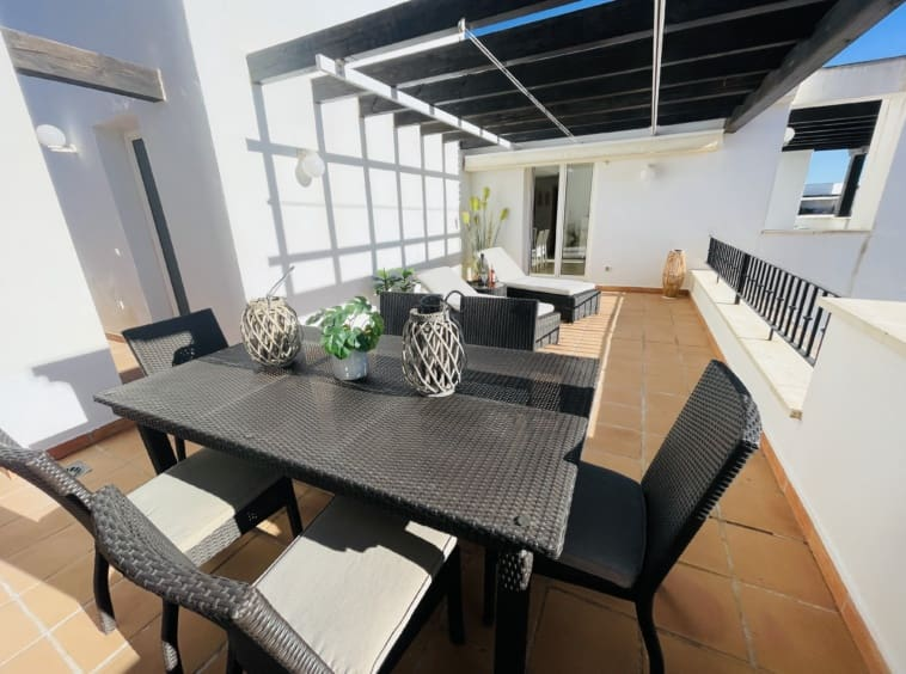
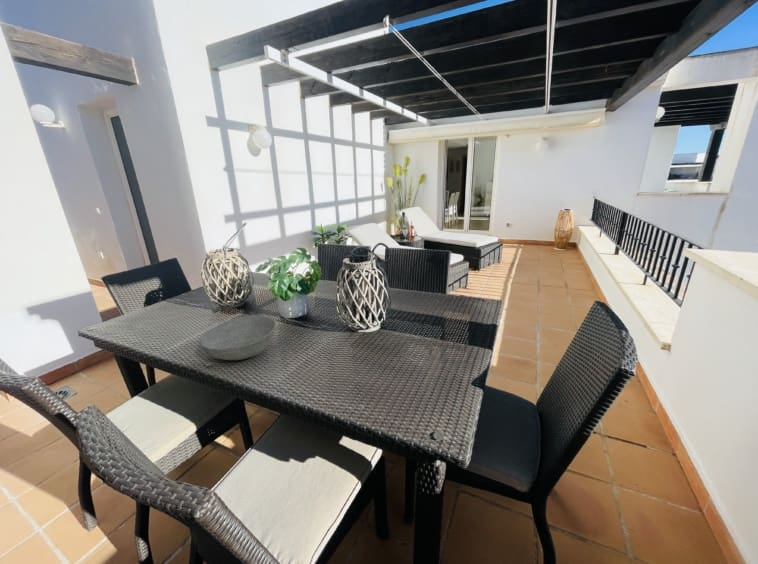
+ bowl [199,315,277,361]
